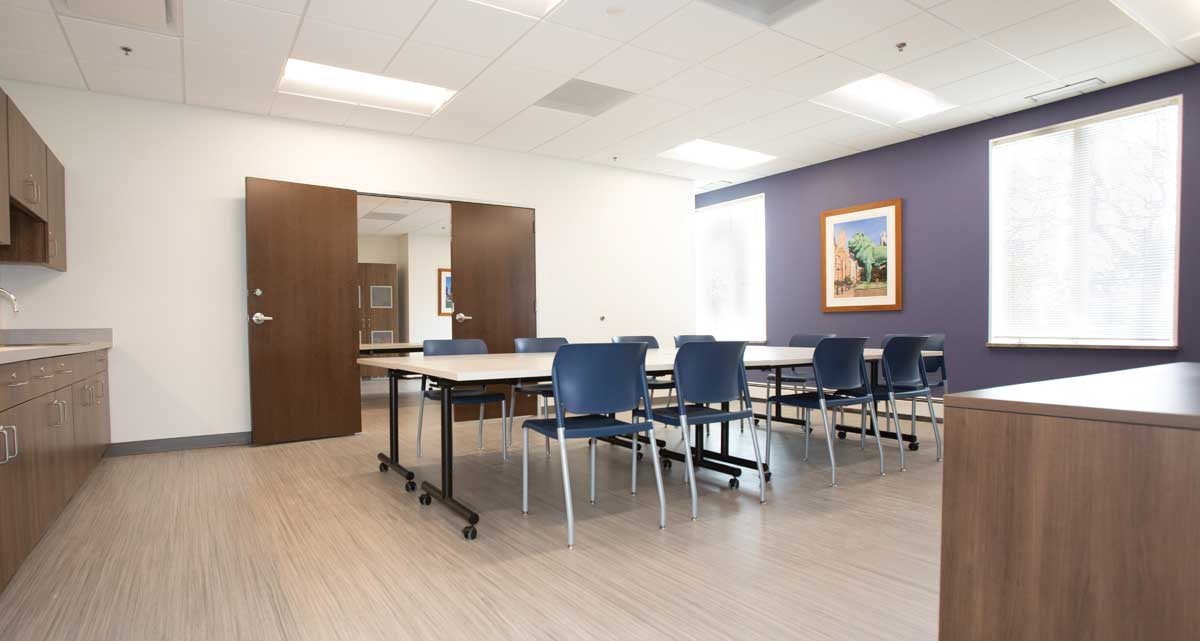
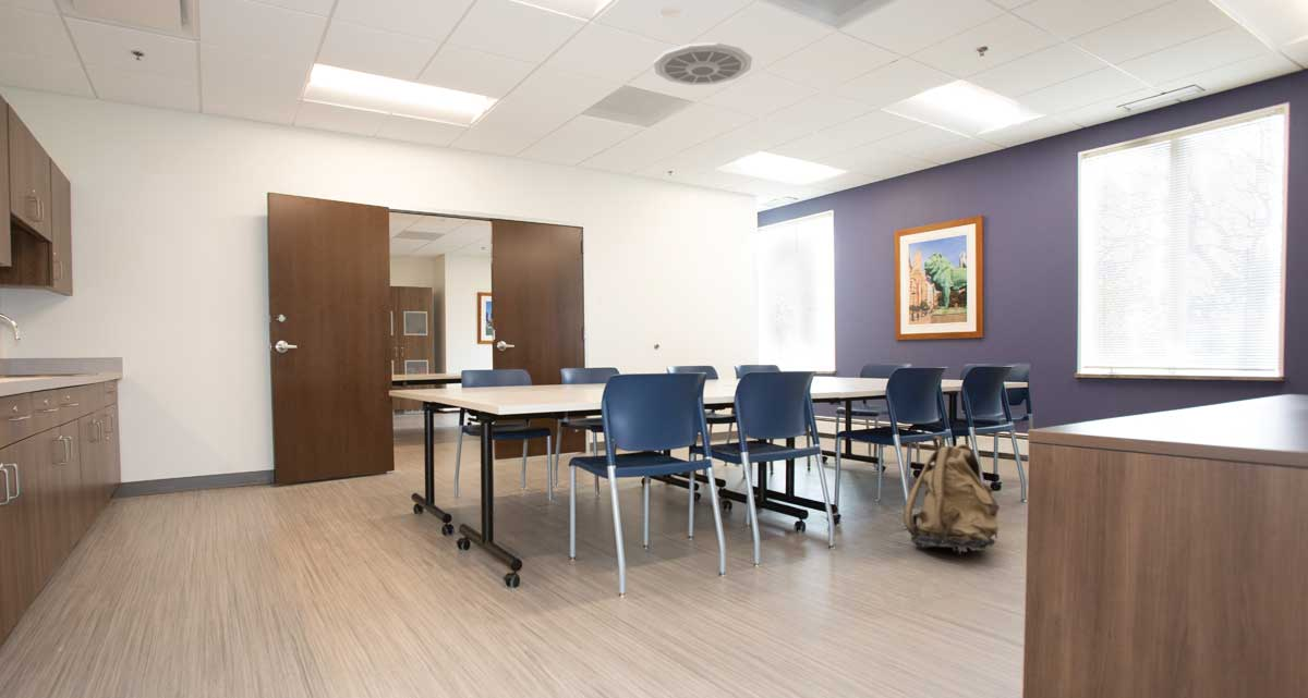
+ ceiling vent [653,41,753,86]
+ backpack [903,434,1001,556]
